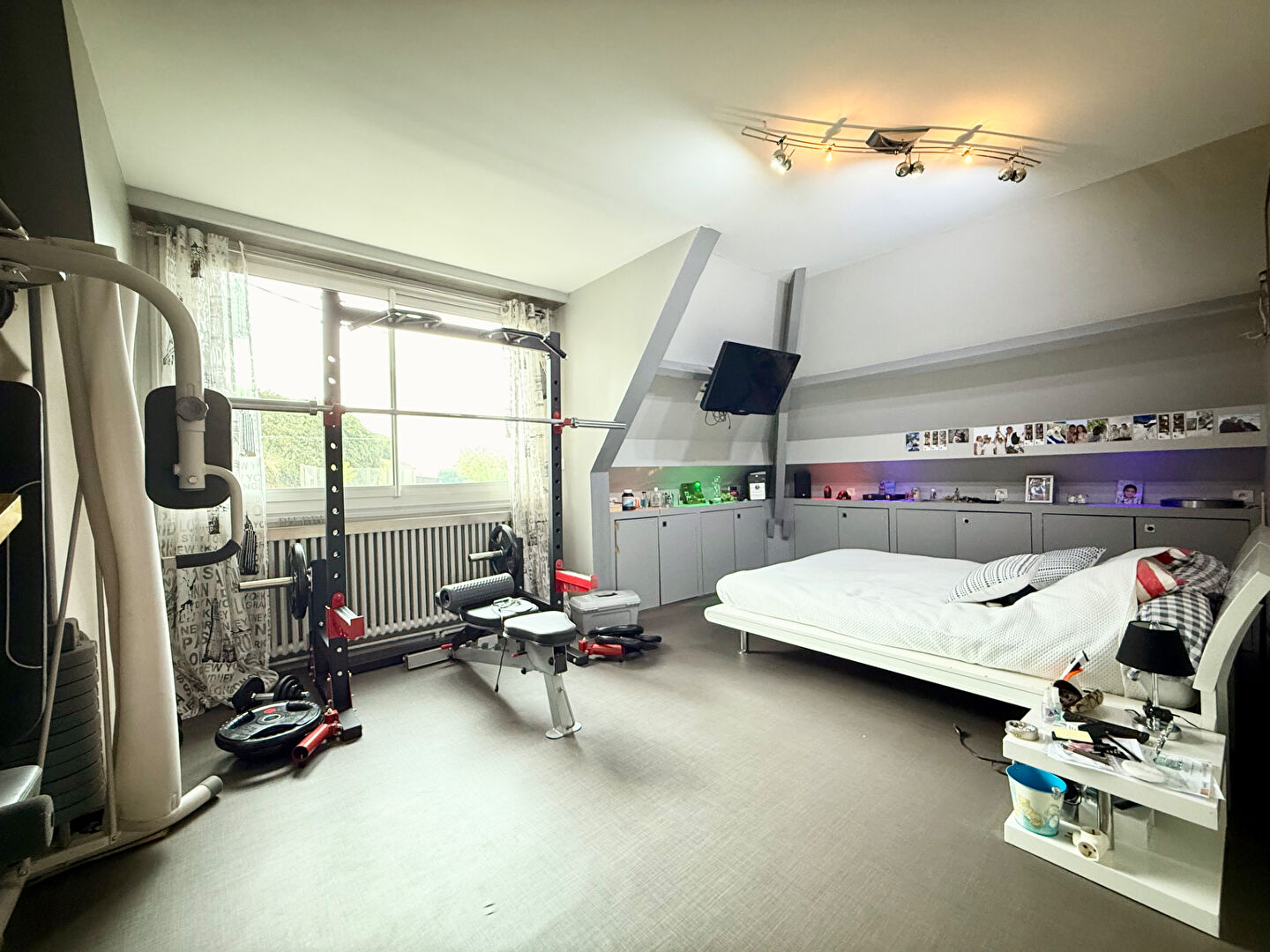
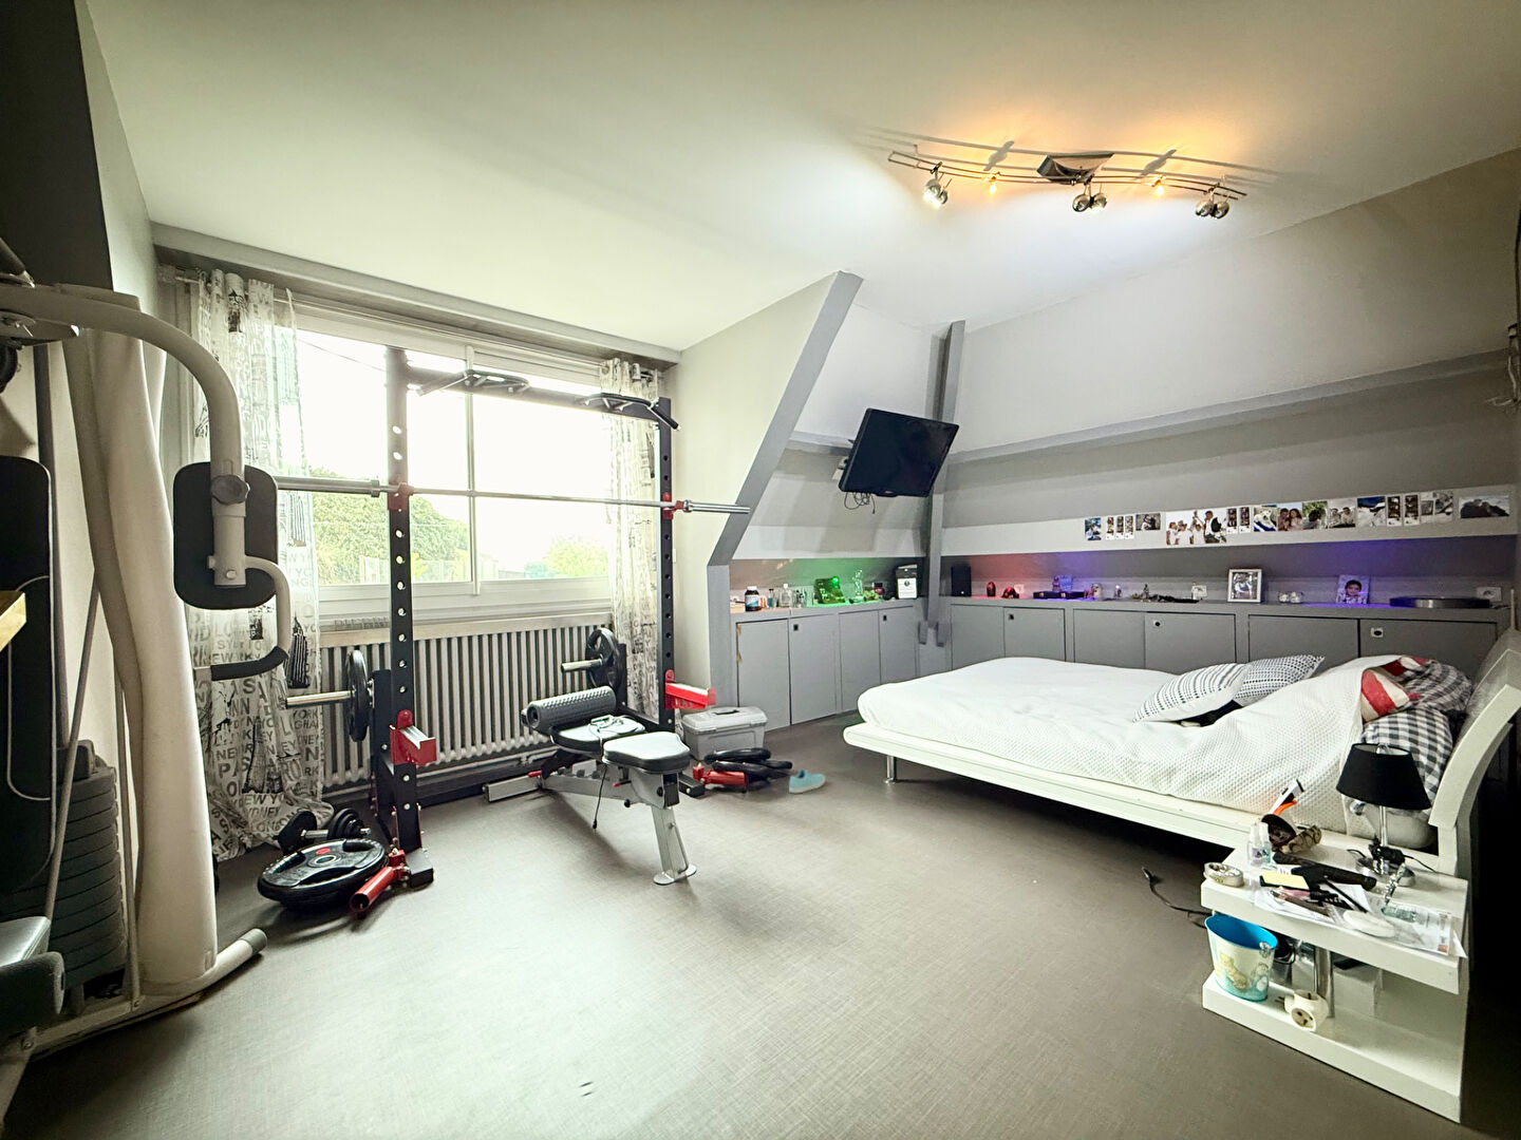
+ sneaker [788,769,828,794]
